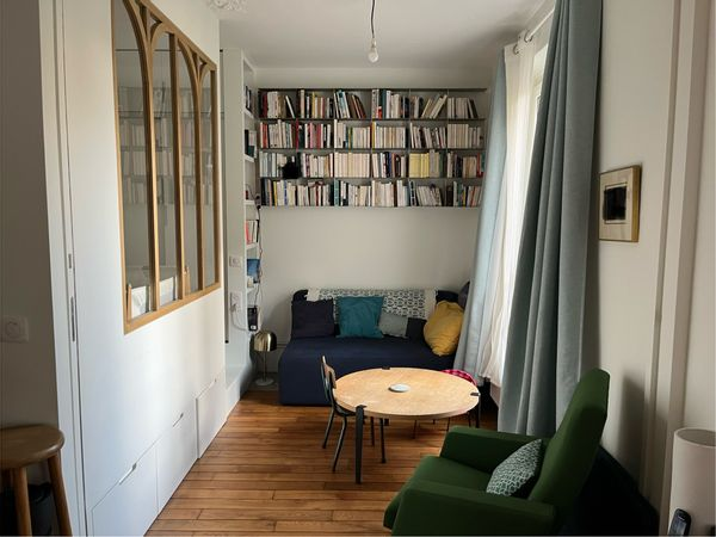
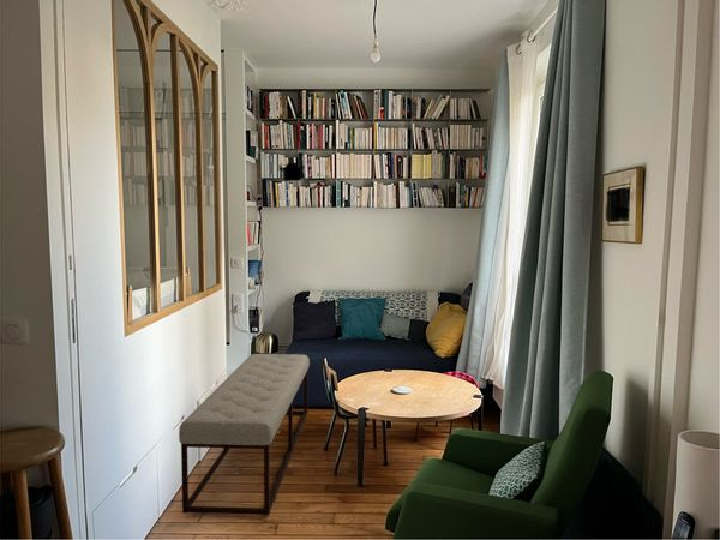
+ bench [178,353,311,516]
